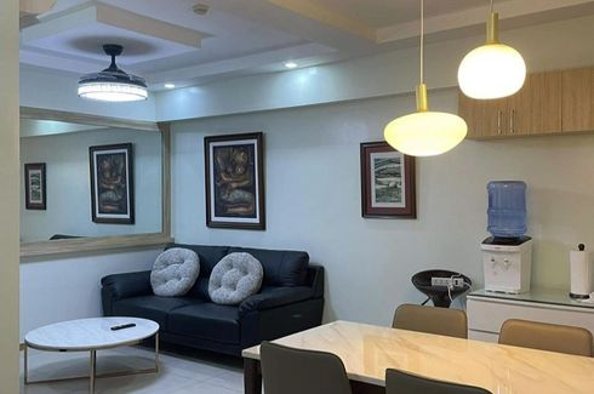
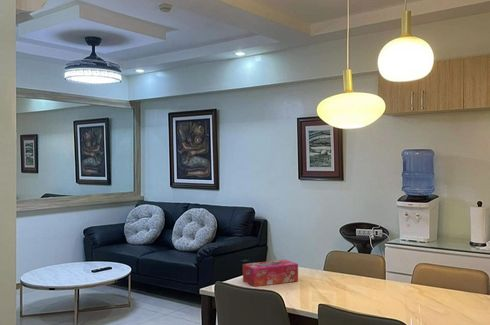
+ tissue box [242,259,299,288]
